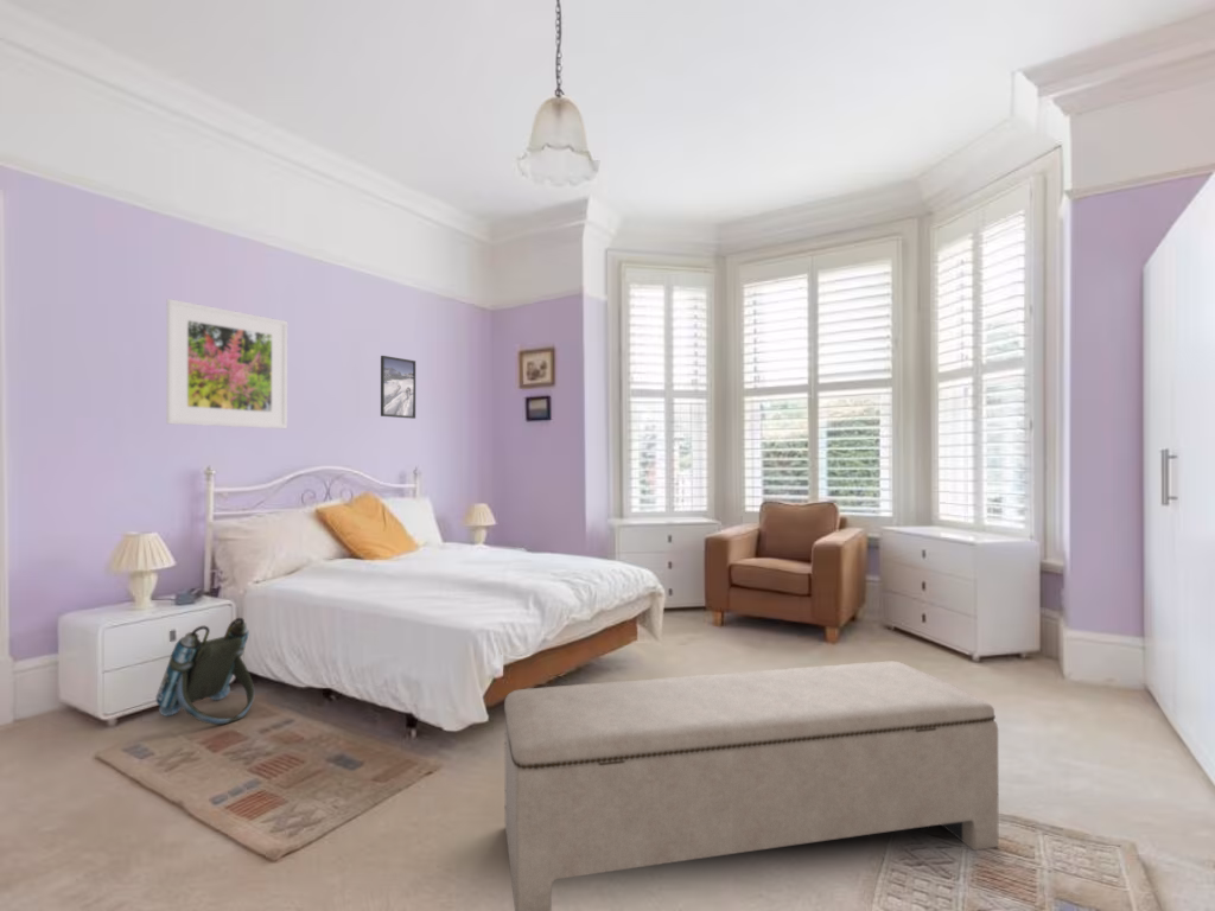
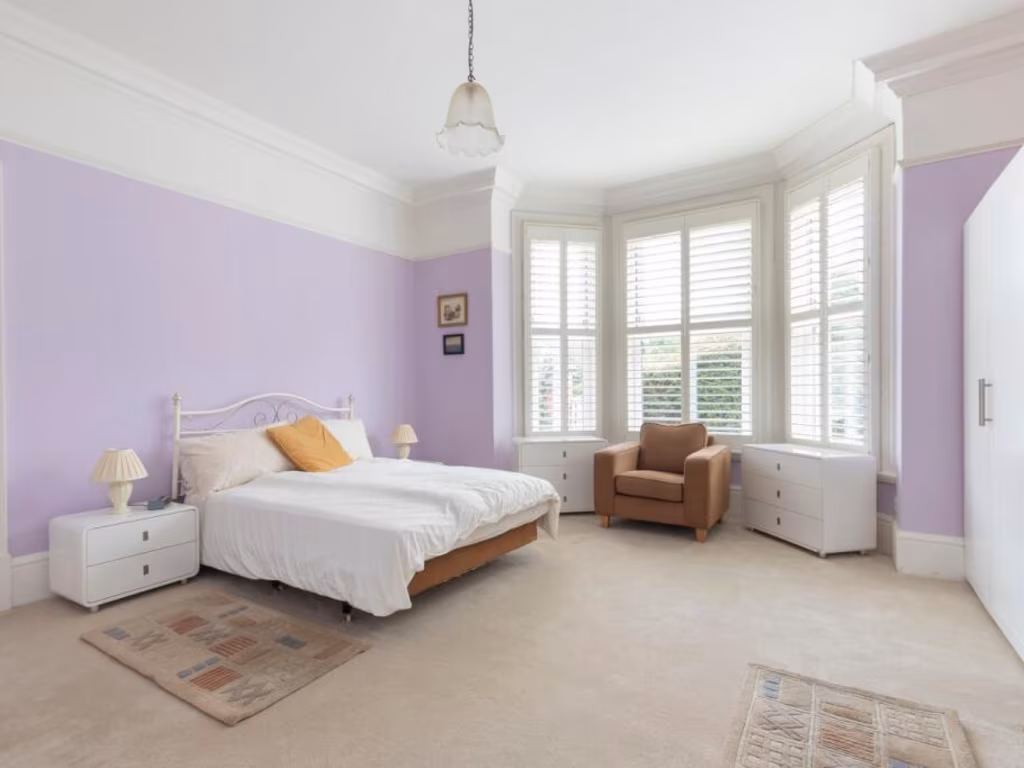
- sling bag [155,617,255,726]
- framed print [165,298,288,429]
- bench [503,660,999,911]
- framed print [380,355,416,420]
